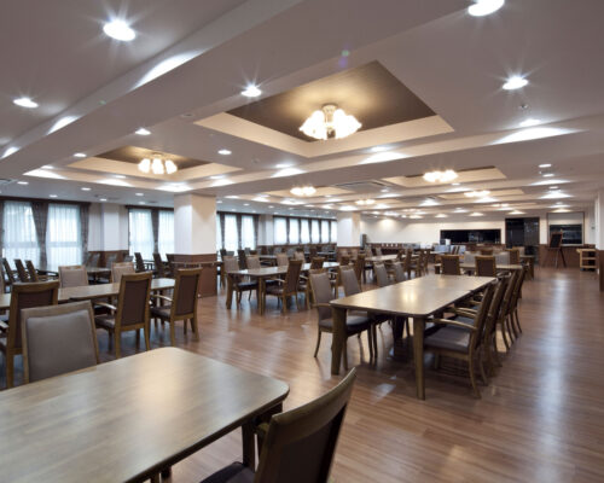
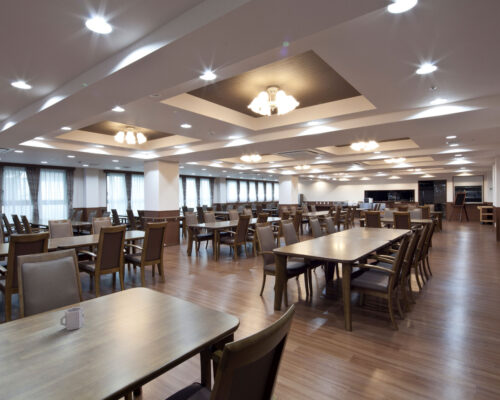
+ cup [59,306,85,331]
